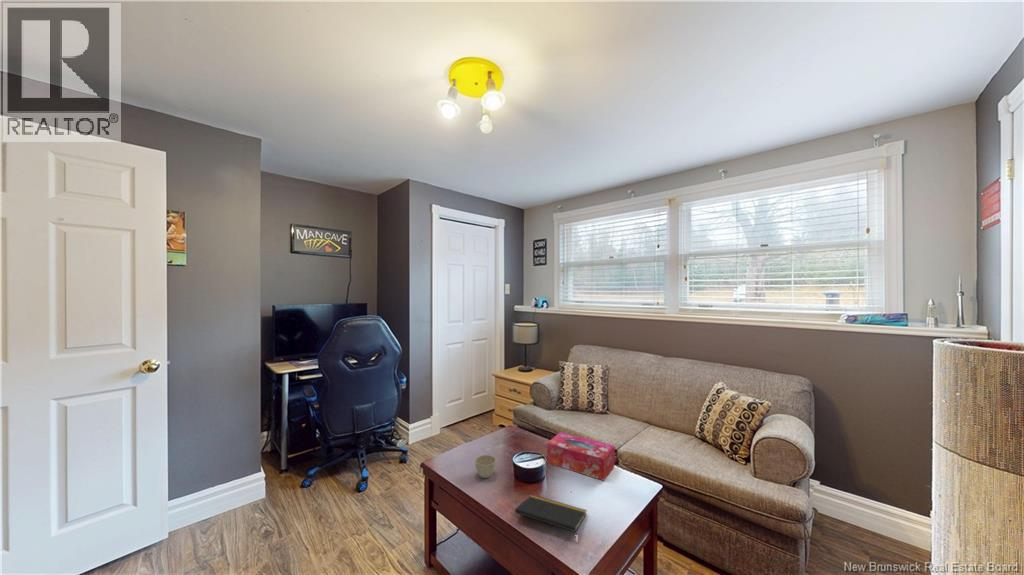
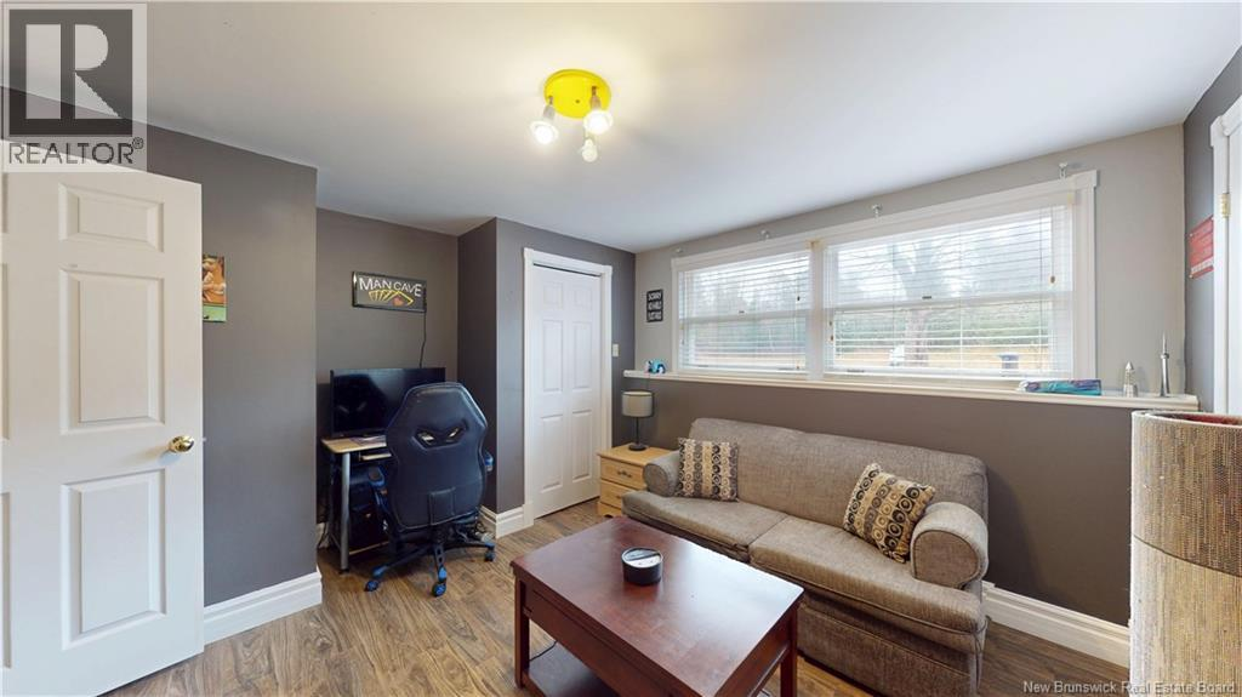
- notepad [514,494,588,534]
- flower pot [474,454,497,479]
- tissue box [546,431,616,482]
